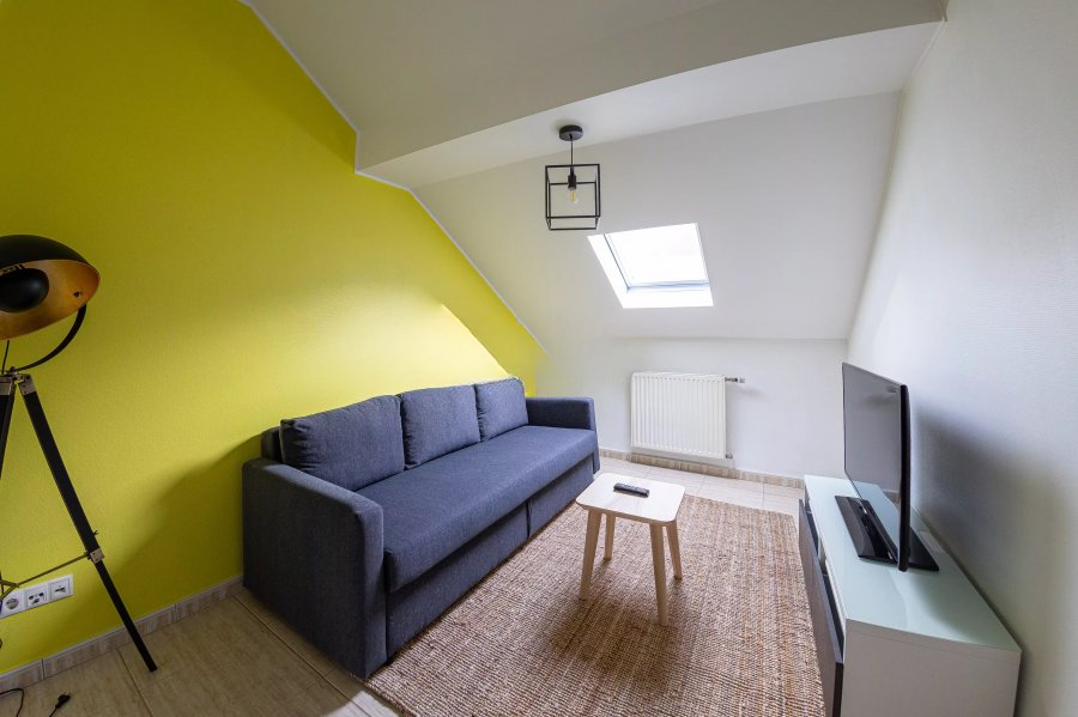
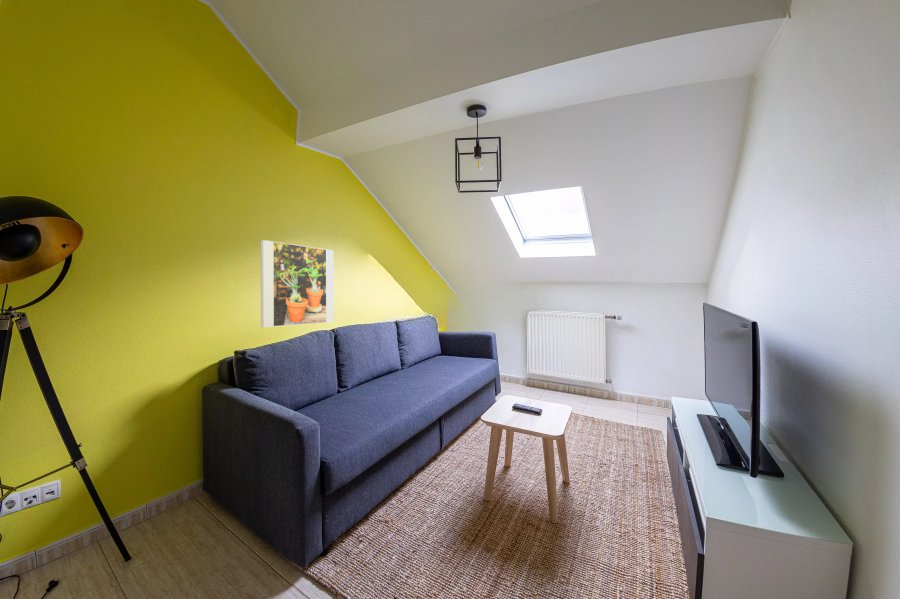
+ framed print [260,239,335,328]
